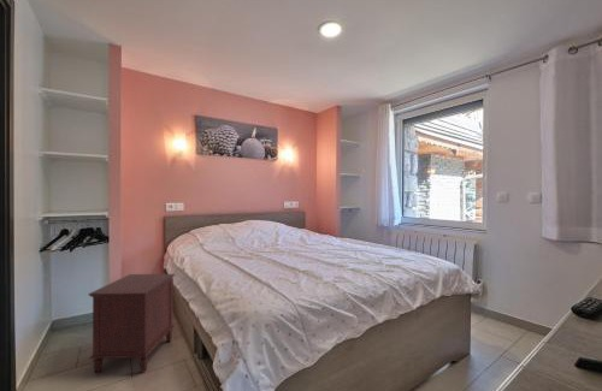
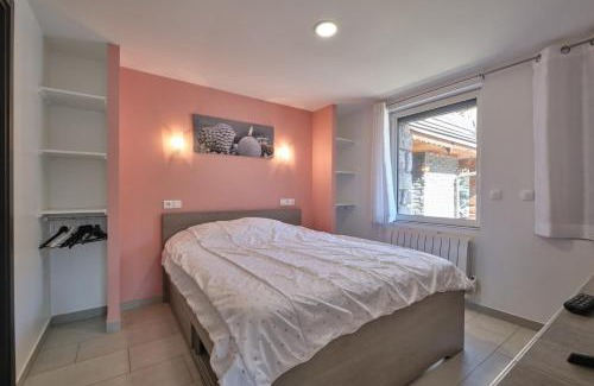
- nightstand [87,273,176,374]
